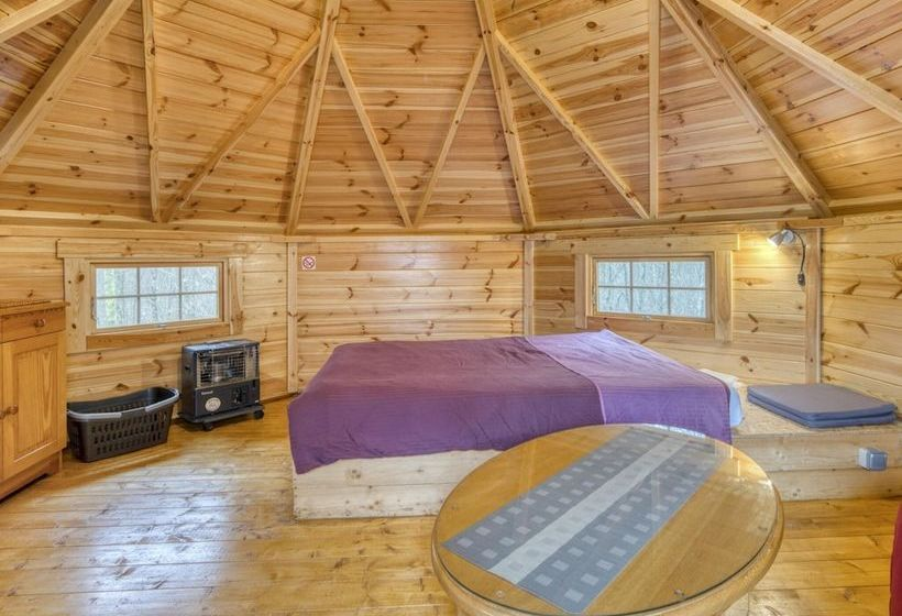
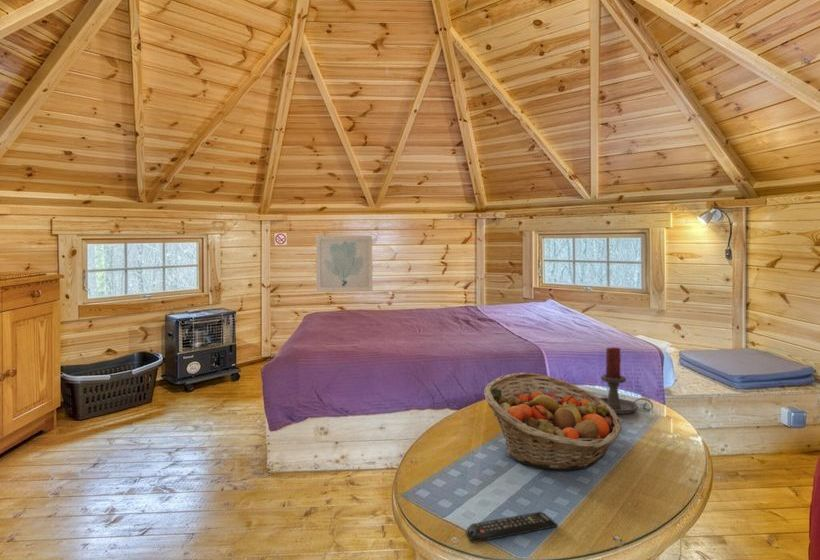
+ remote control [466,511,558,543]
+ wall art [315,235,373,292]
+ candle holder [598,347,654,415]
+ fruit basket [483,372,622,471]
